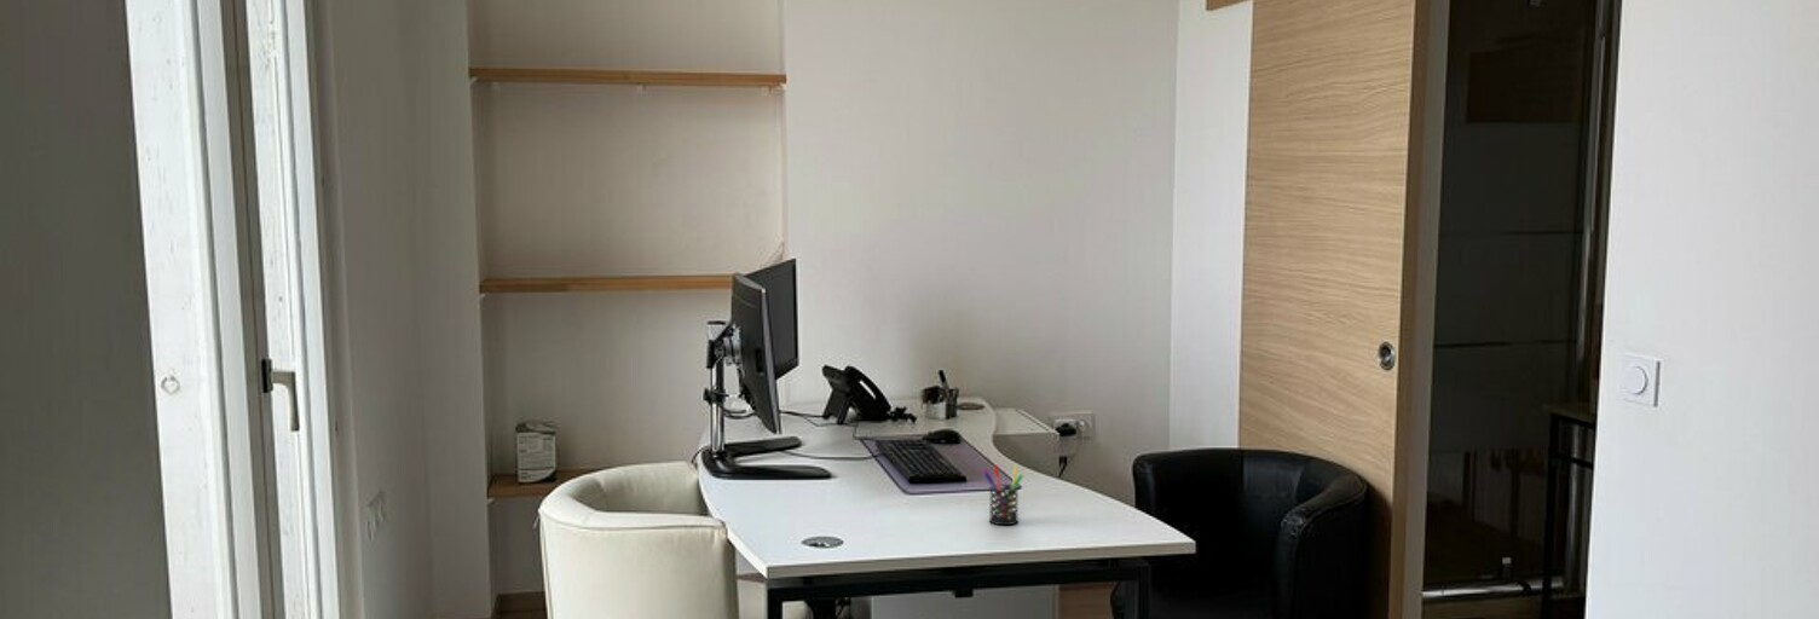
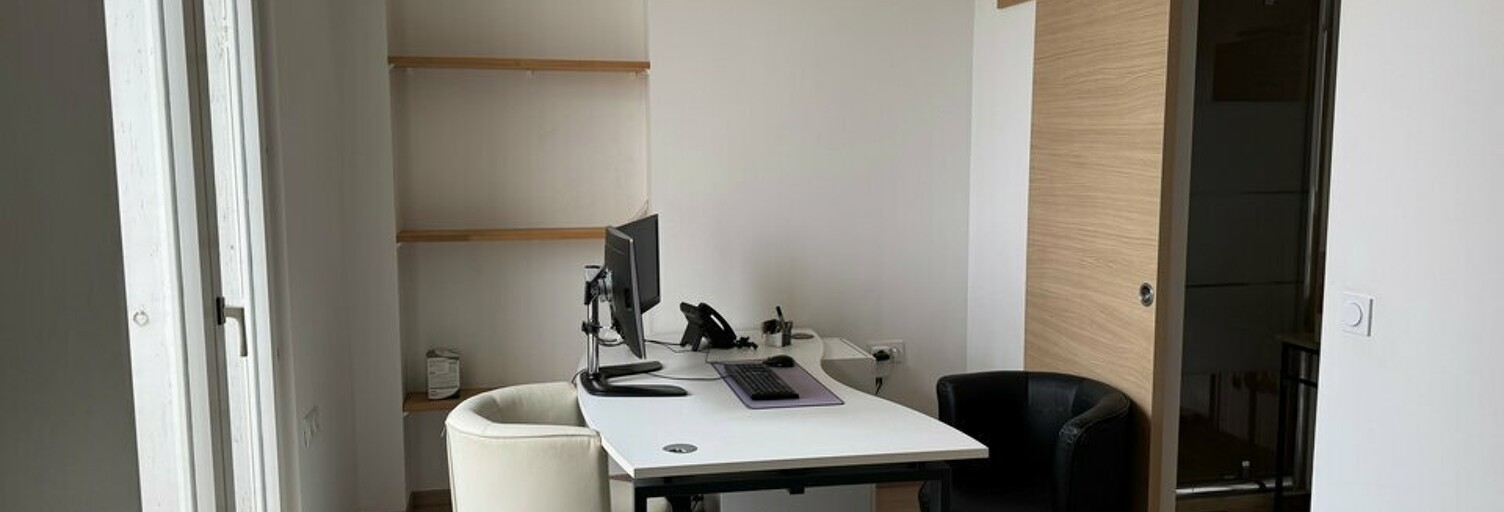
- pen holder [981,464,1024,526]
